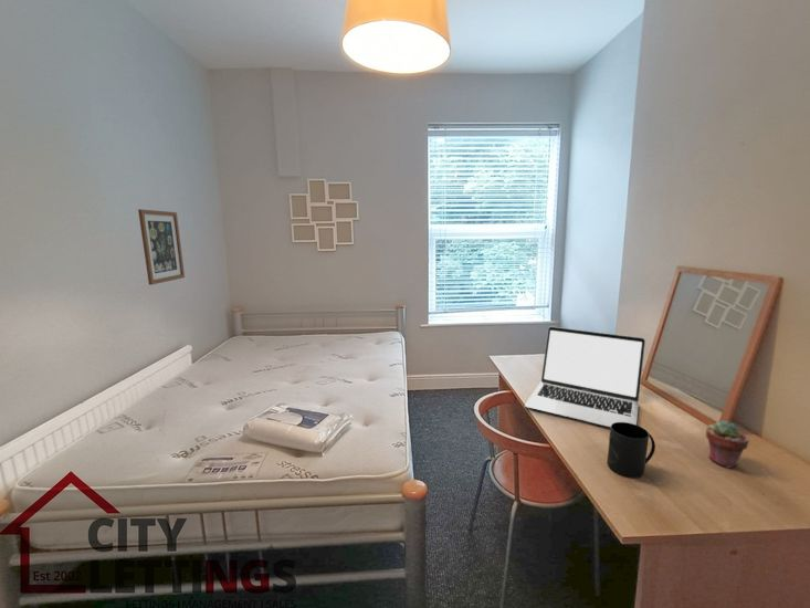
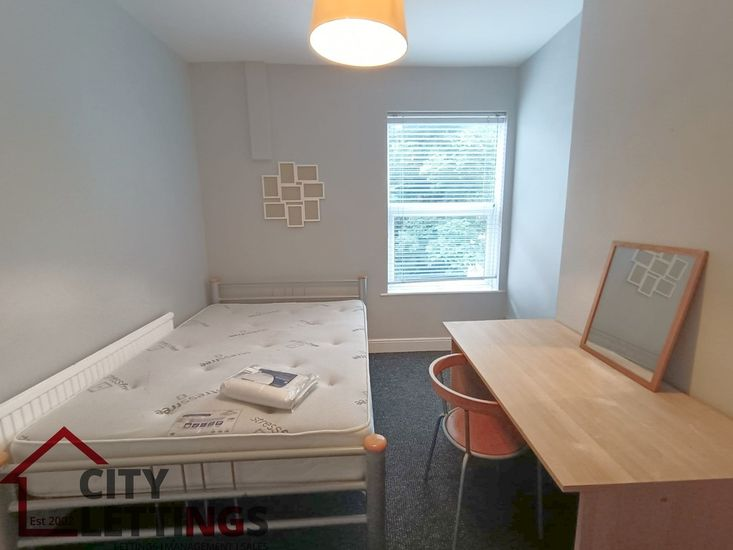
- laptop [524,326,646,429]
- wall art [137,208,186,286]
- potted succulent [705,419,749,469]
- mug [606,422,656,479]
